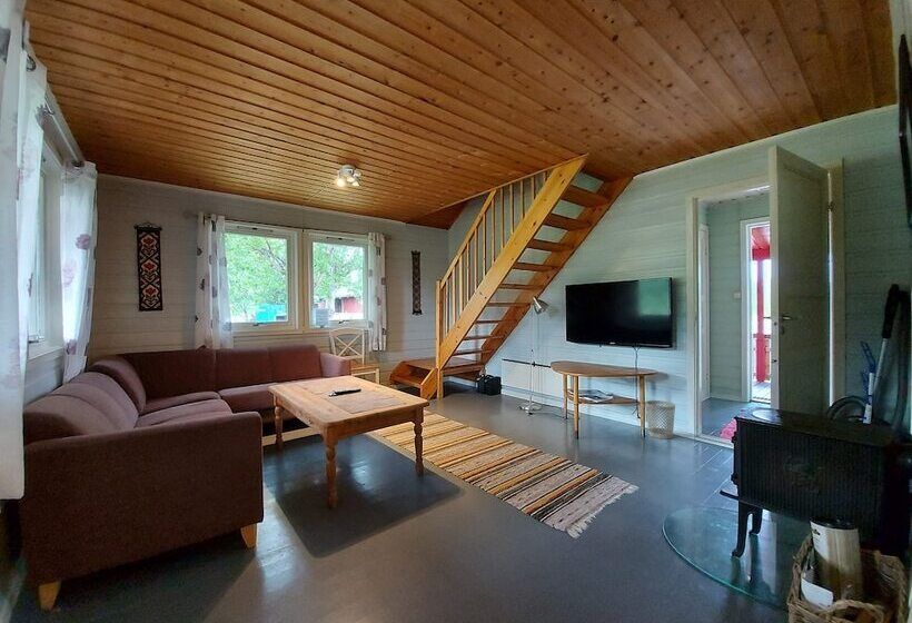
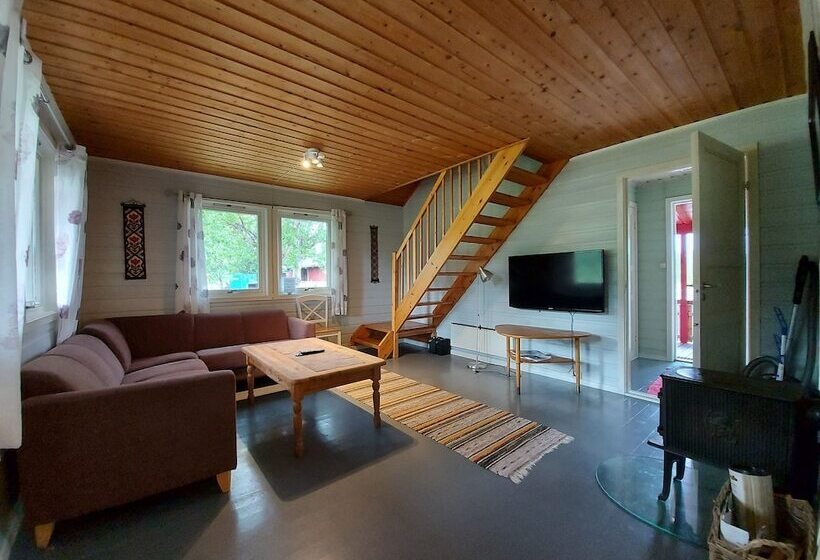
- wastebasket [645,399,676,441]
